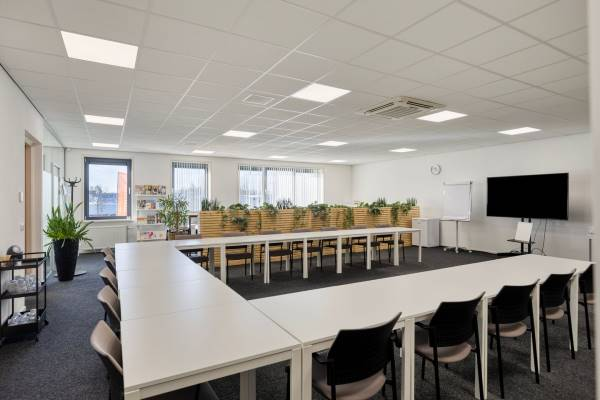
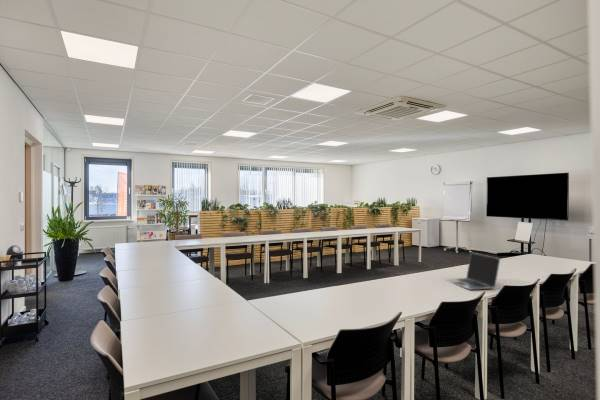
+ laptop [442,251,501,291]
